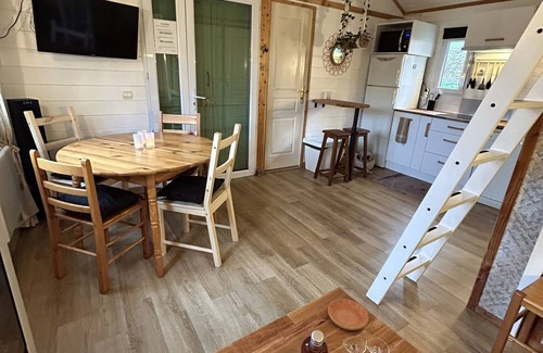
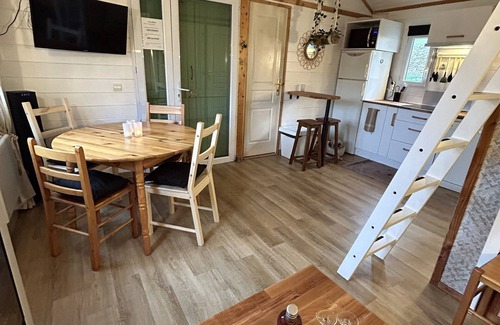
- saucer [327,298,369,331]
